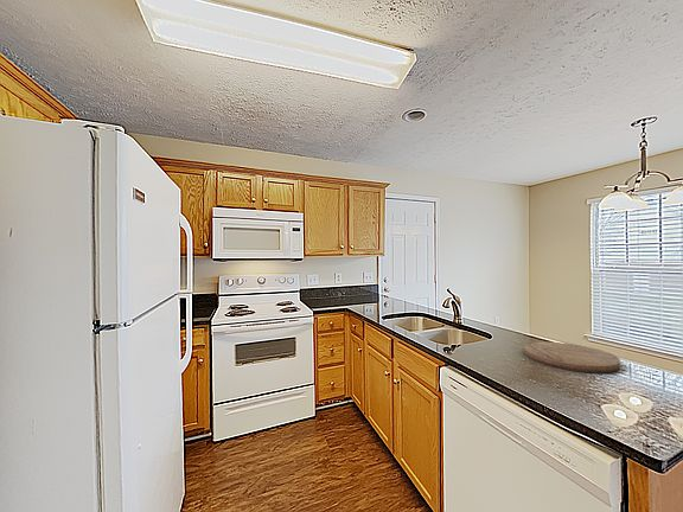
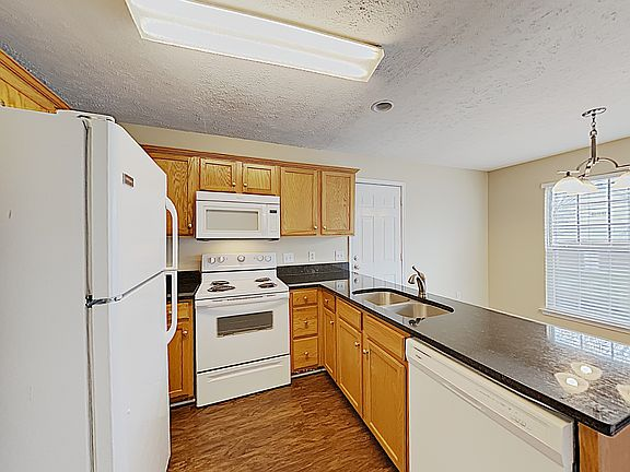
- cutting board [523,341,621,375]
